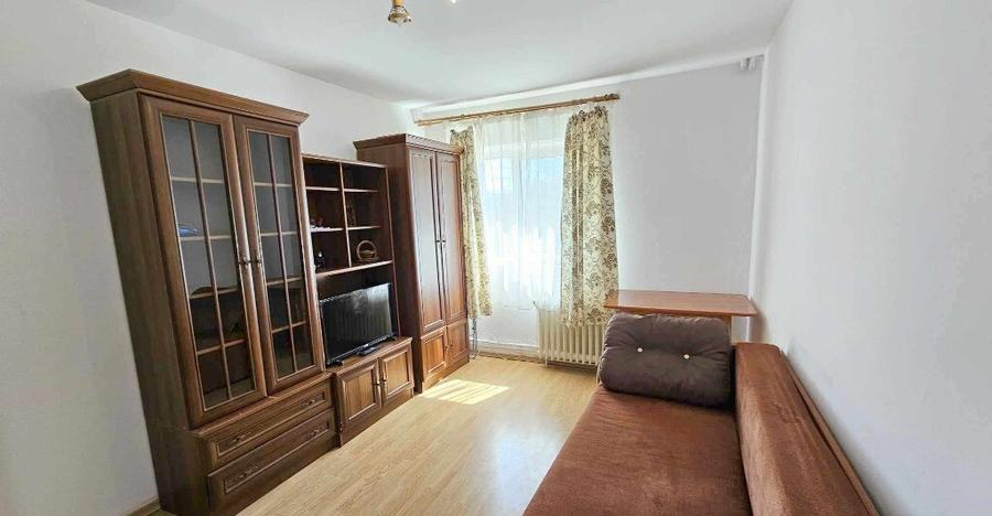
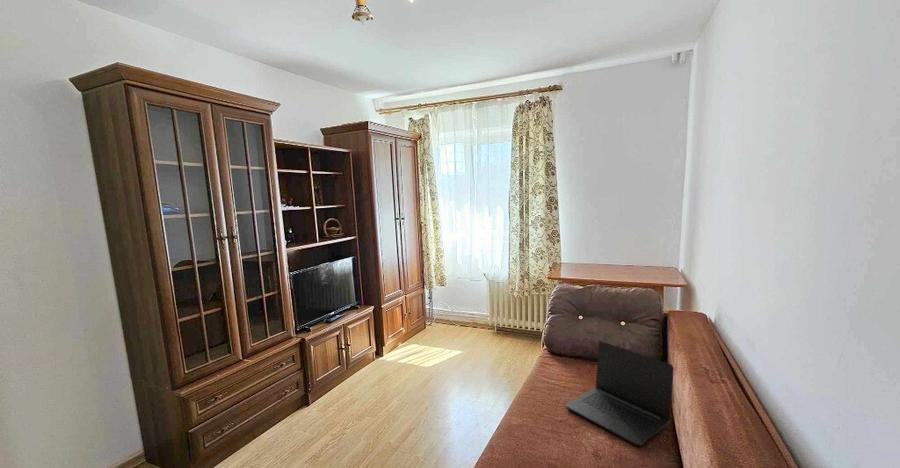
+ laptop [564,340,675,447]
